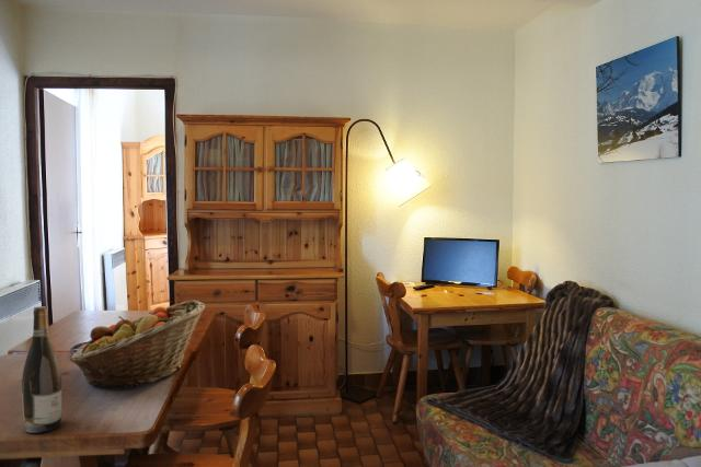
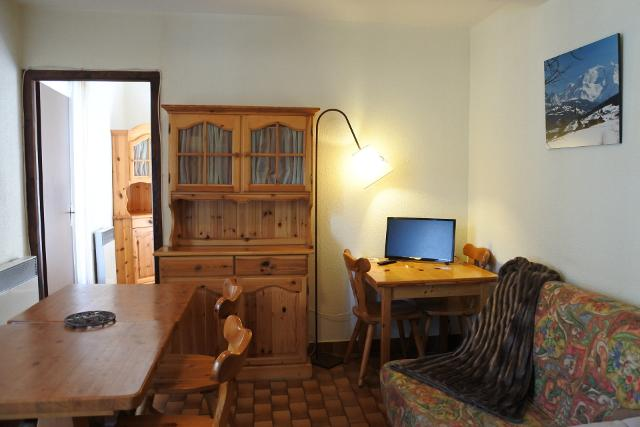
- wine bottle [21,305,62,434]
- fruit basket [69,299,206,389]
